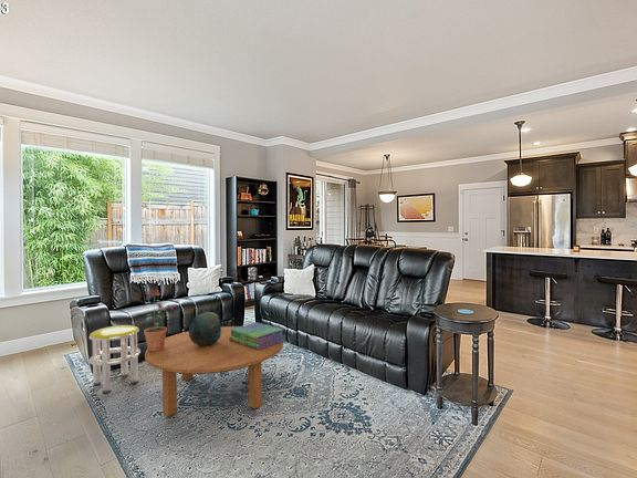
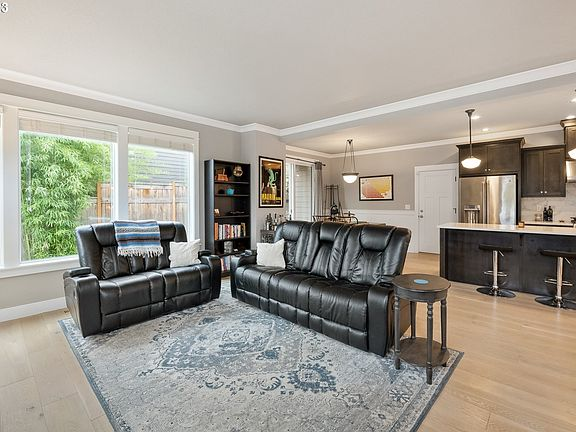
- stool [87,324,142,394]
- decorative bowl [188,311,222,345]
- coffee table [144,325,284,417]
- potted plant [143,289,175,351]
- stack of books [229,321,286,350]
